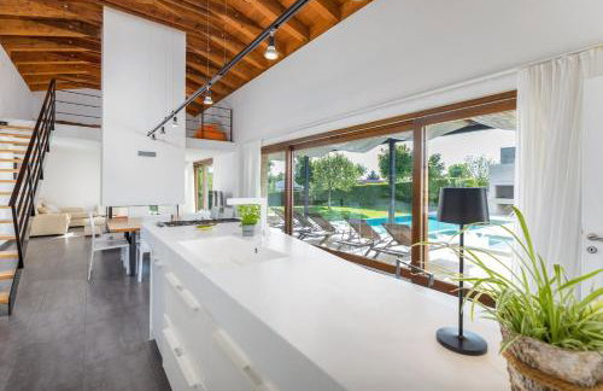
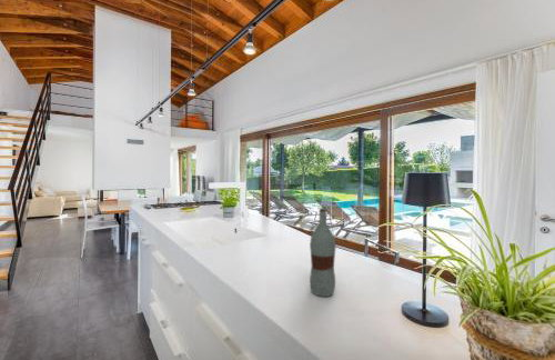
+ bottle [309,207,336,298]
